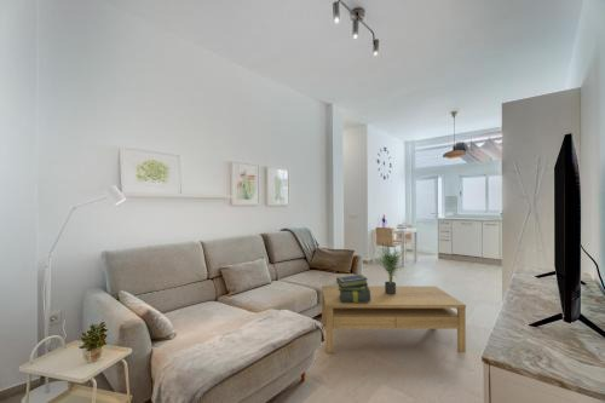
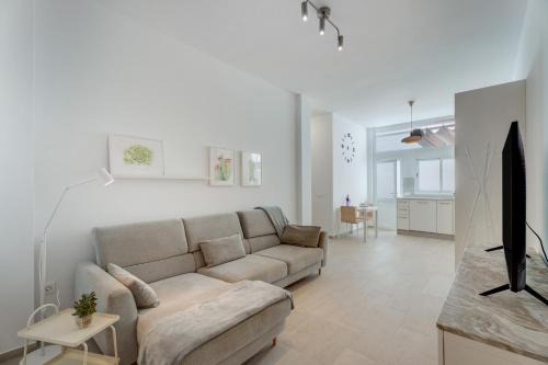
- stack of books [335,274,370,303]
- potted plant [375,241,404,294]
- coffee table [321,284,467,355]
